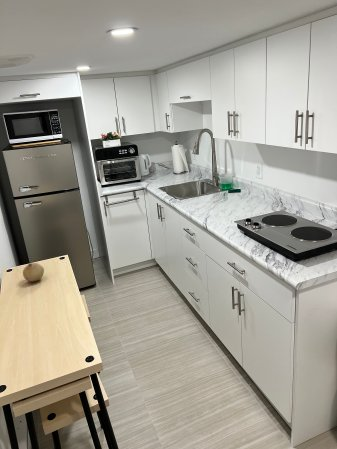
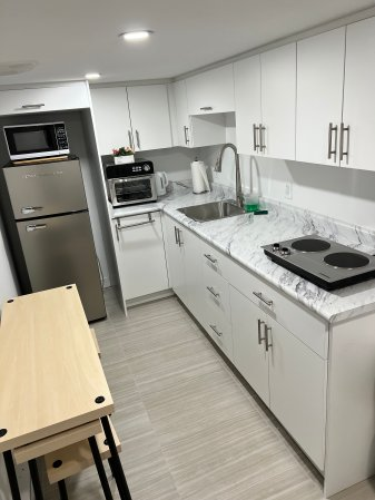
- fruit [22,262,45,283]
